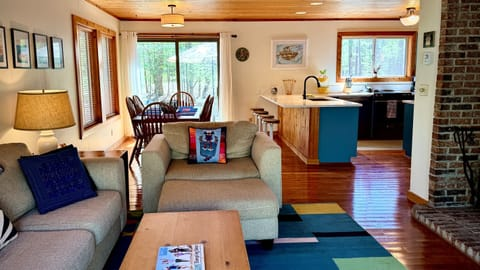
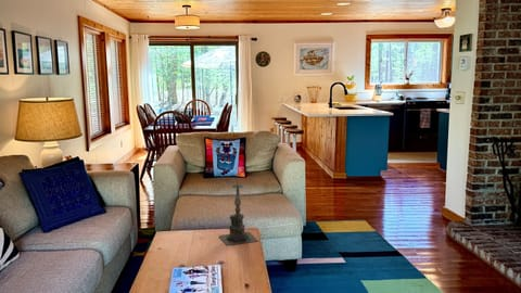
+ candle holder [218,179,258,246]
